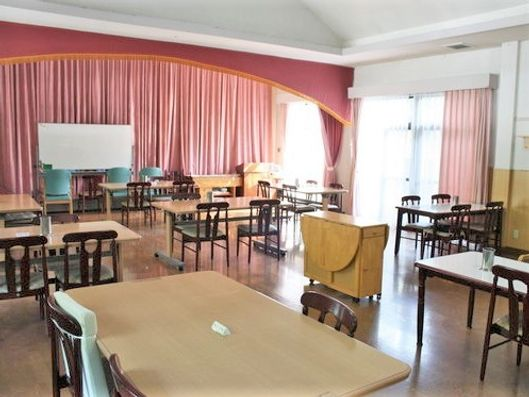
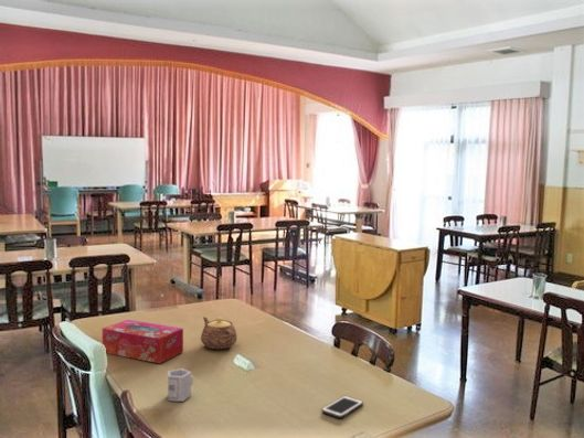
+ cell phone [320,395,364,419]
+ cup [167,367,193,403]
+ teapot [200,316,238,350]
+ tissue box [102,319,184,364]
